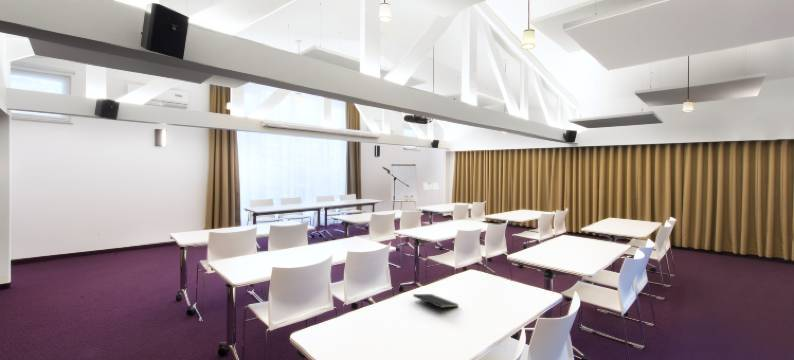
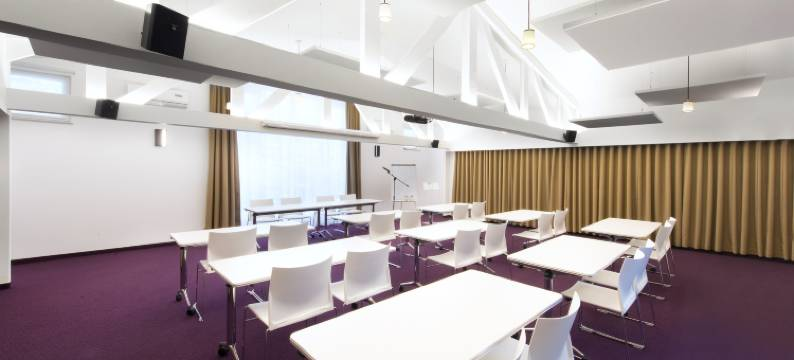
- notepad [412,293,460,315]
